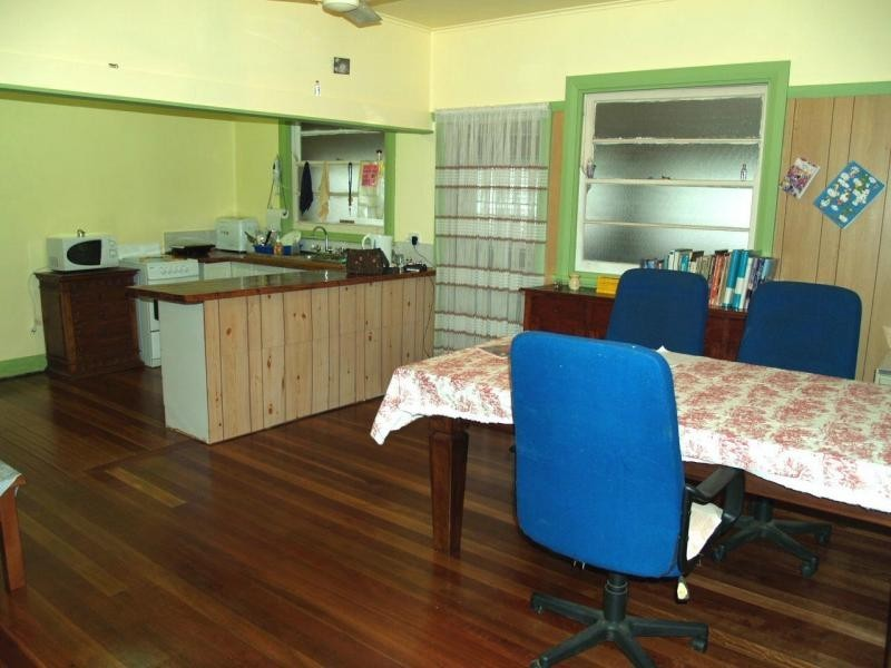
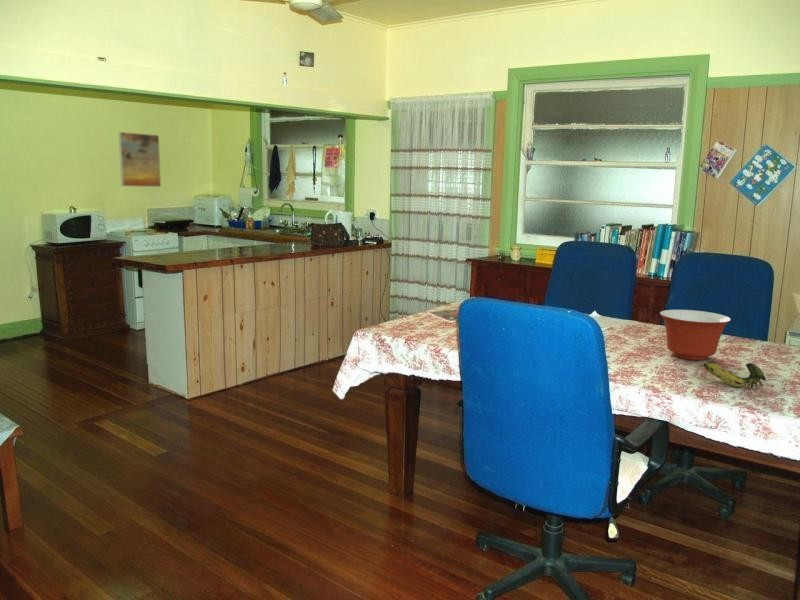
+ mixing bowl [659,309,732,361]
+ banana [702,361,768,389]
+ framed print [117,131,162,188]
